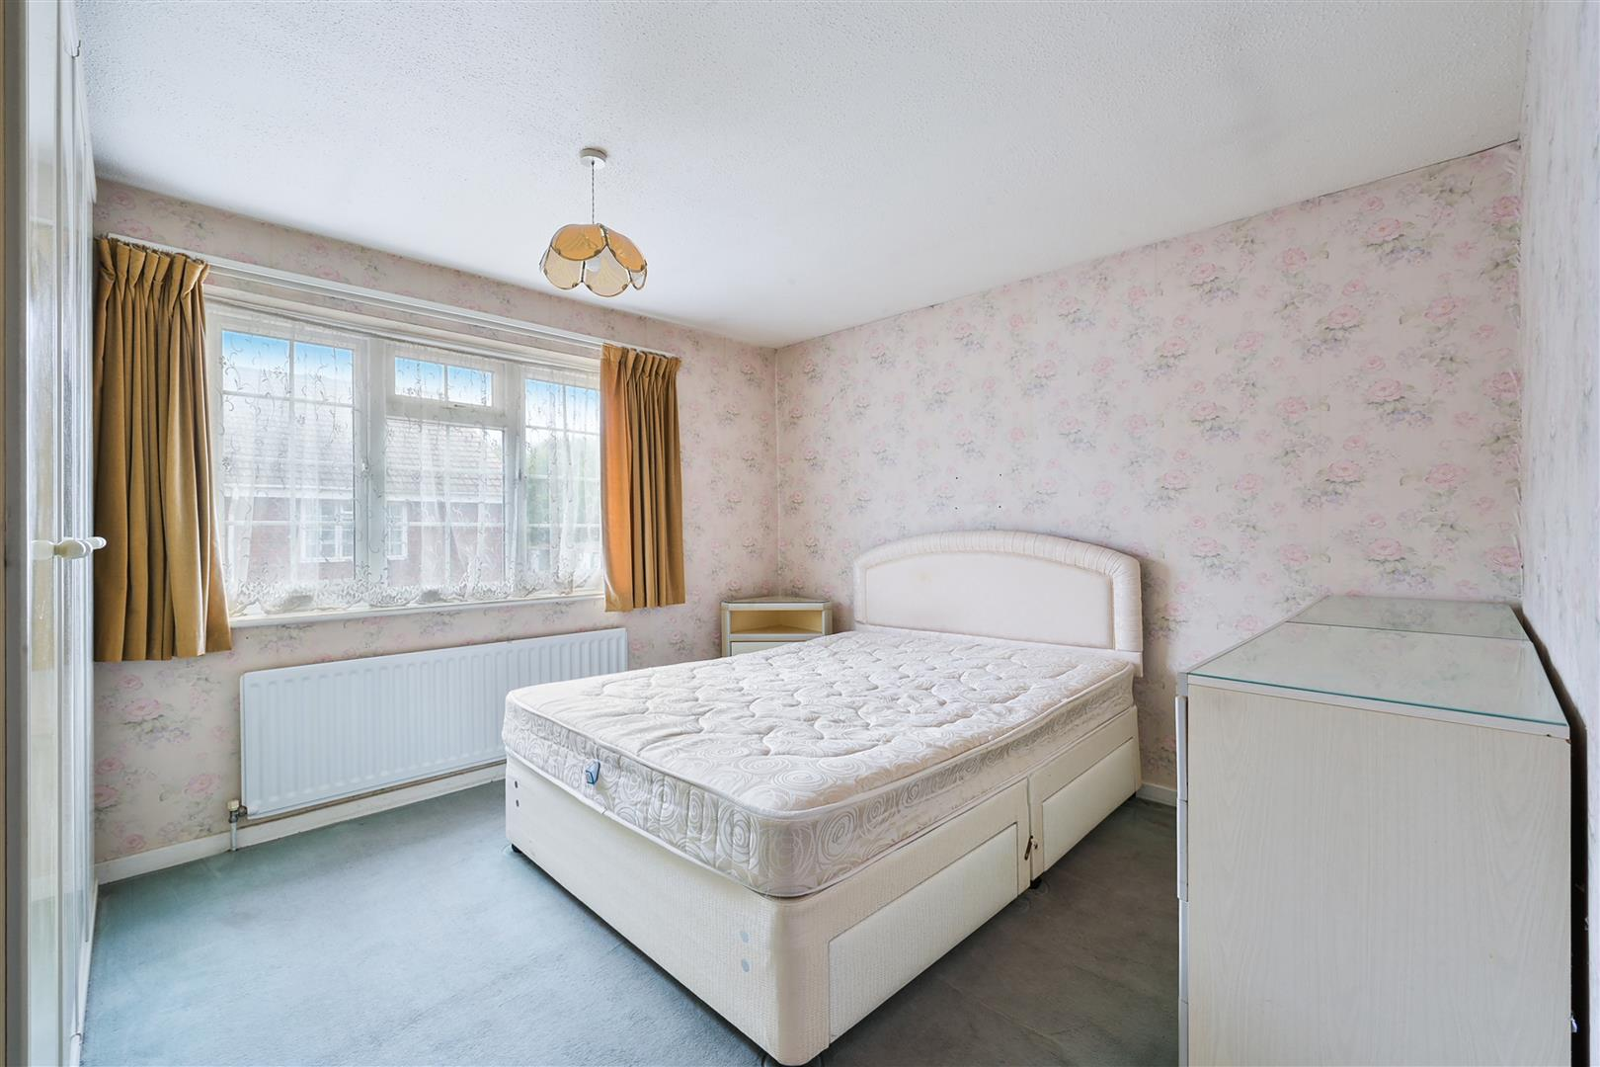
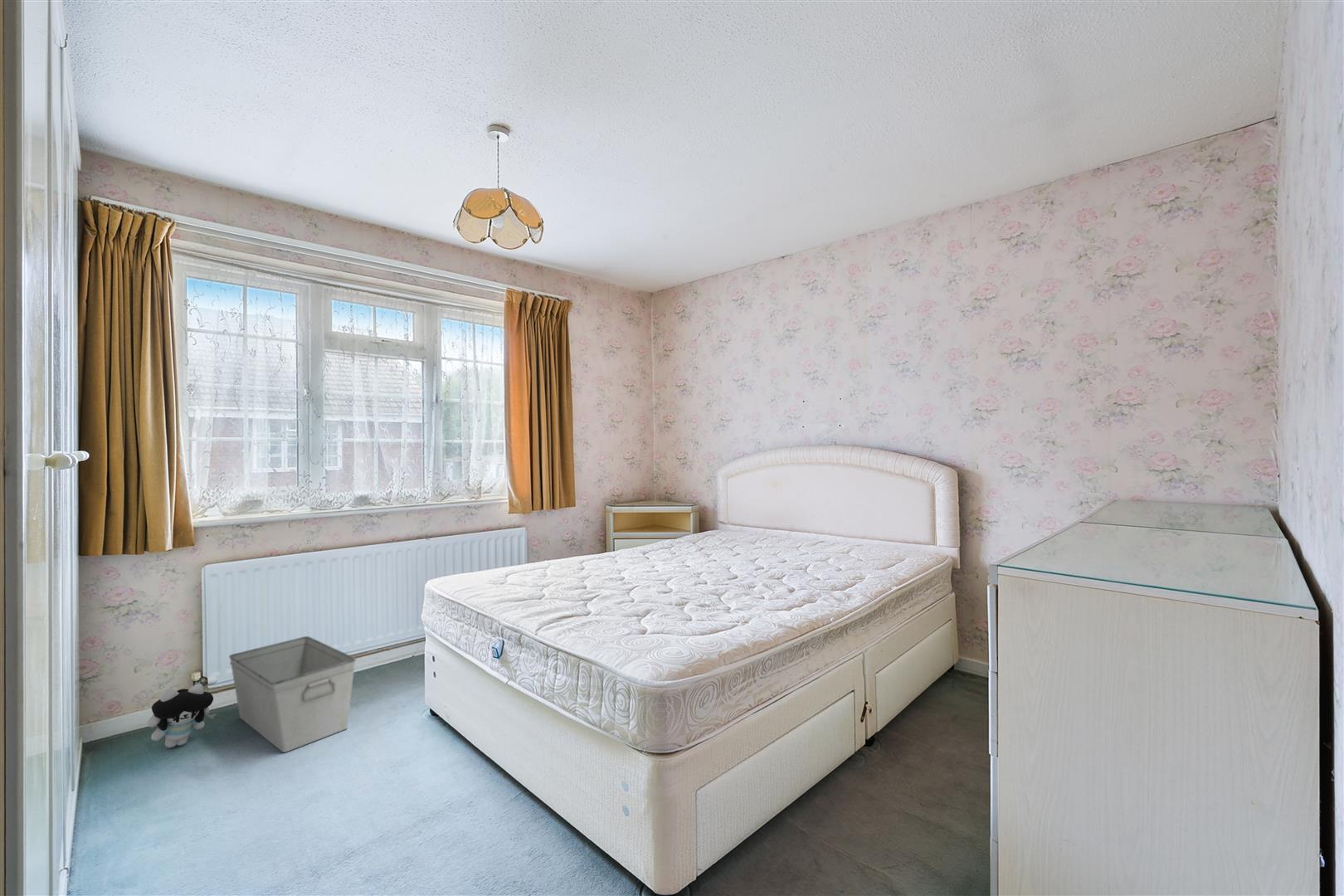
+ storage bin [228,635,357,753]
+ plush toy [147,683,217,748]
